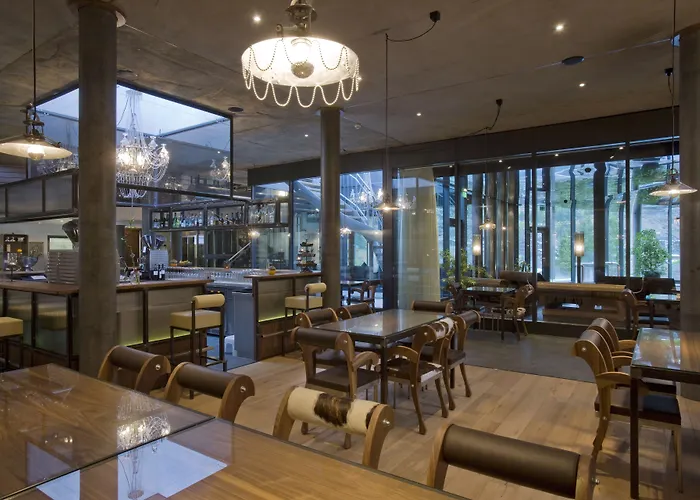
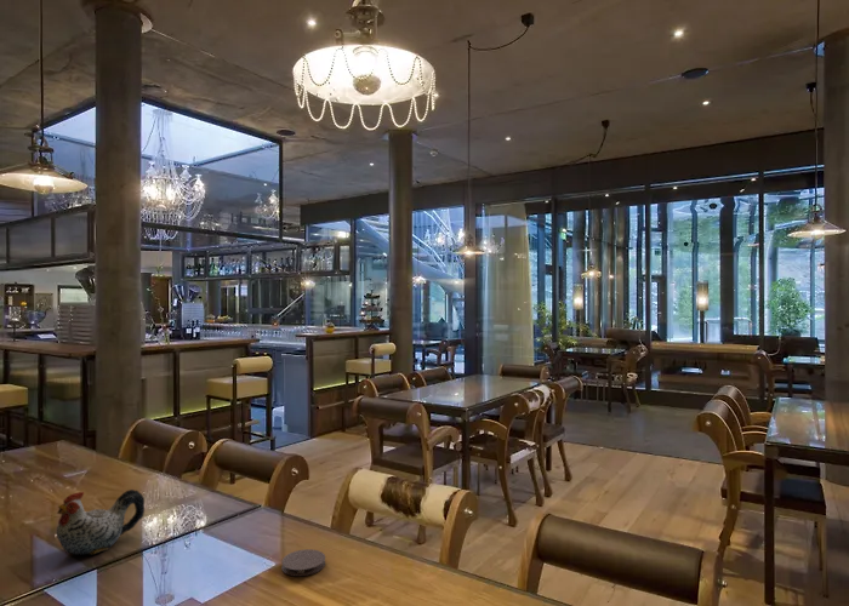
+ coaster [280,548,326,577]
+ chicken figurine [56,488,146,556]
